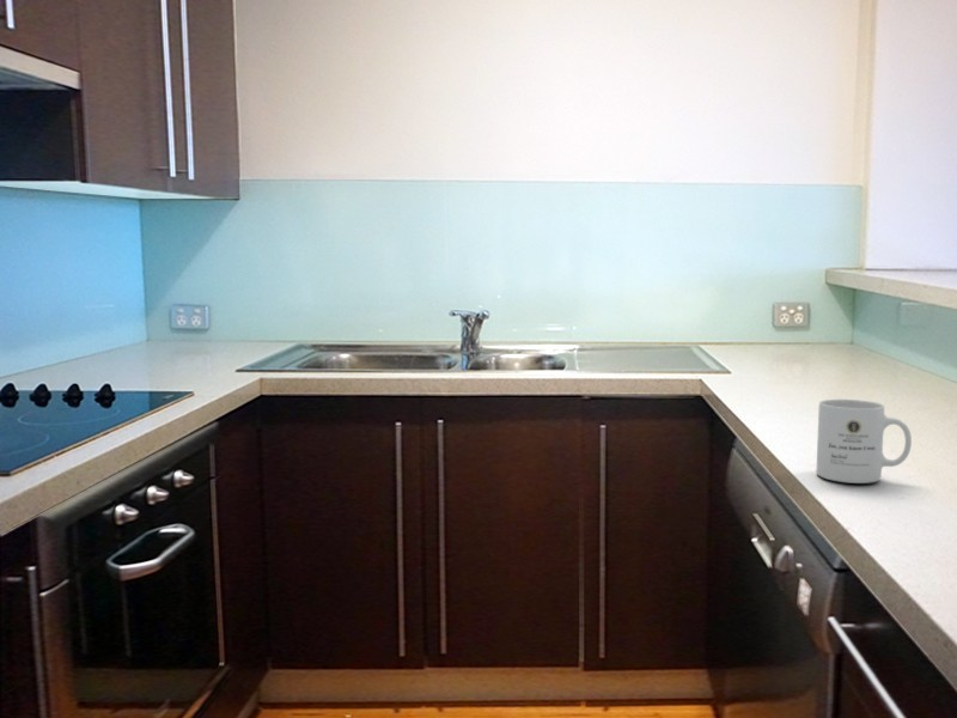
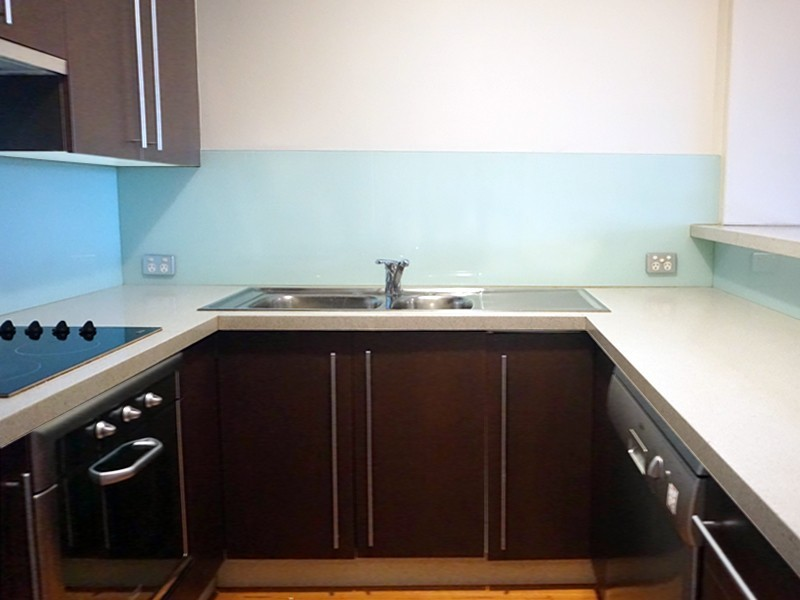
- mug [815,398,913,485]
